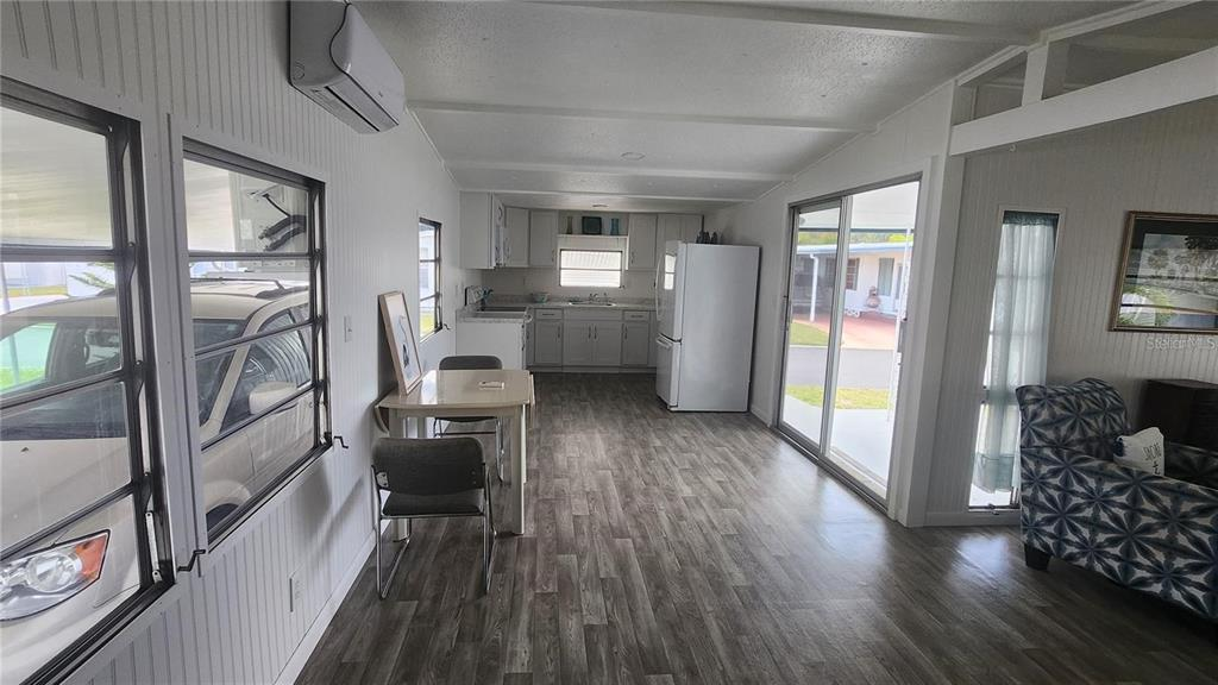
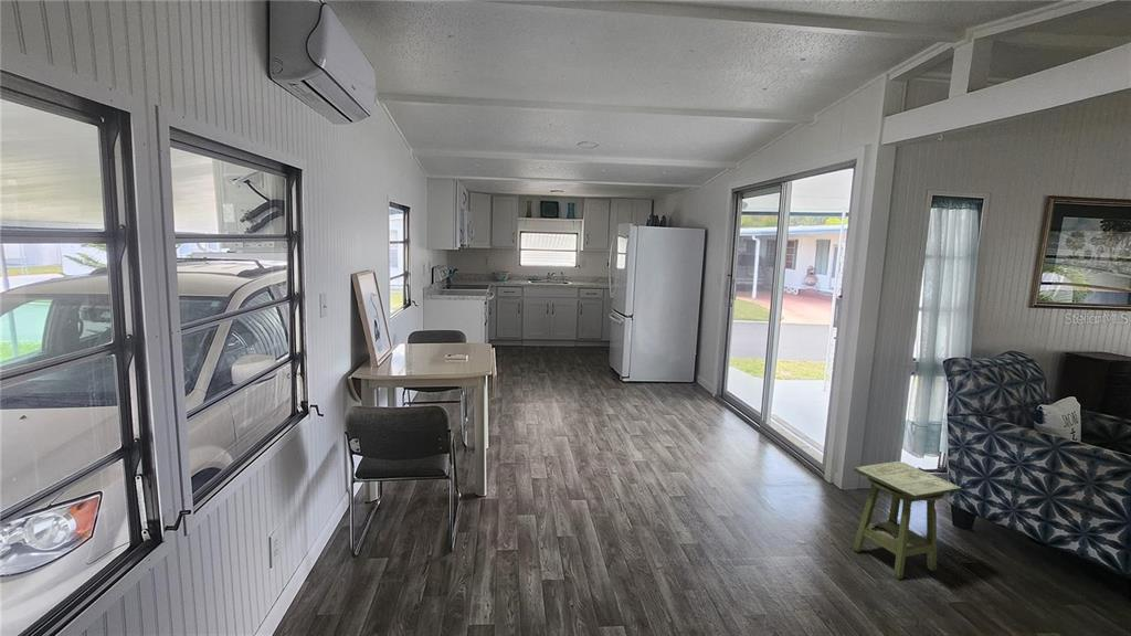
+ side table [852,460,963,580]
